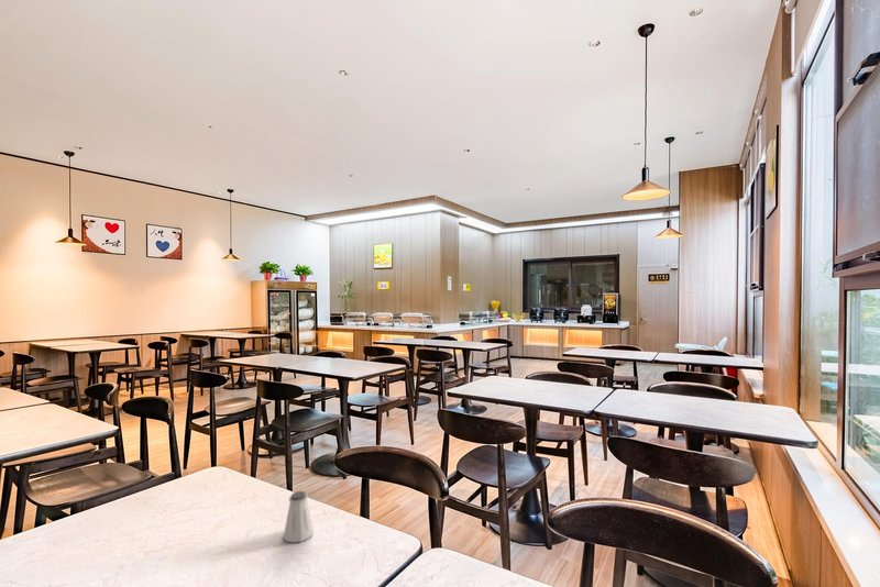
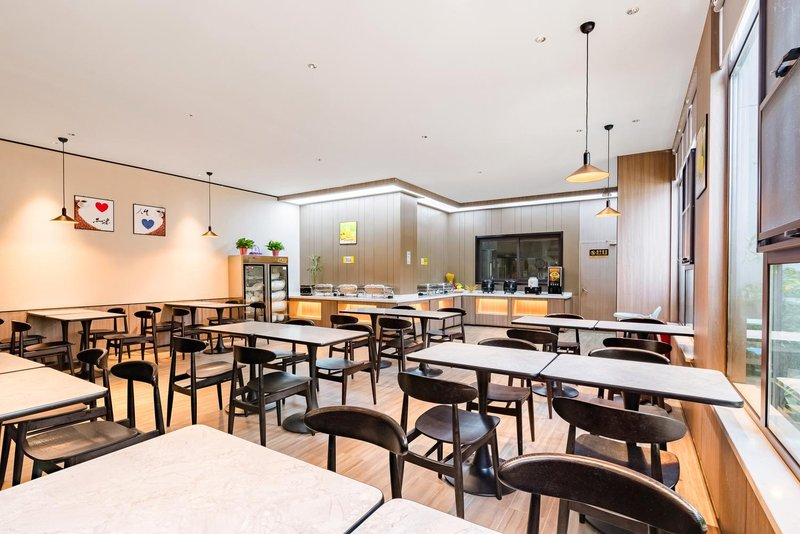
- saltshaker [283,490,315,544]
